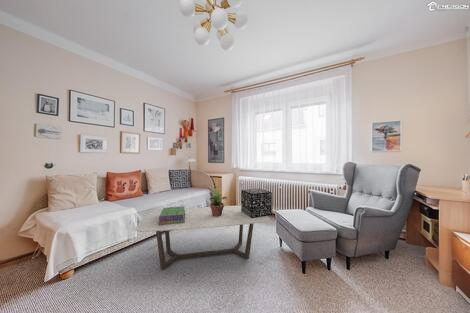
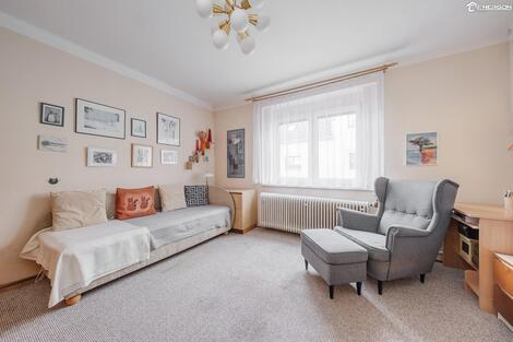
- stack of books [158,205,186,225]
- decorative box [240,188,273,218]
- coffee table [135,204,270,271]
- potted plant [208,188,229,217]
